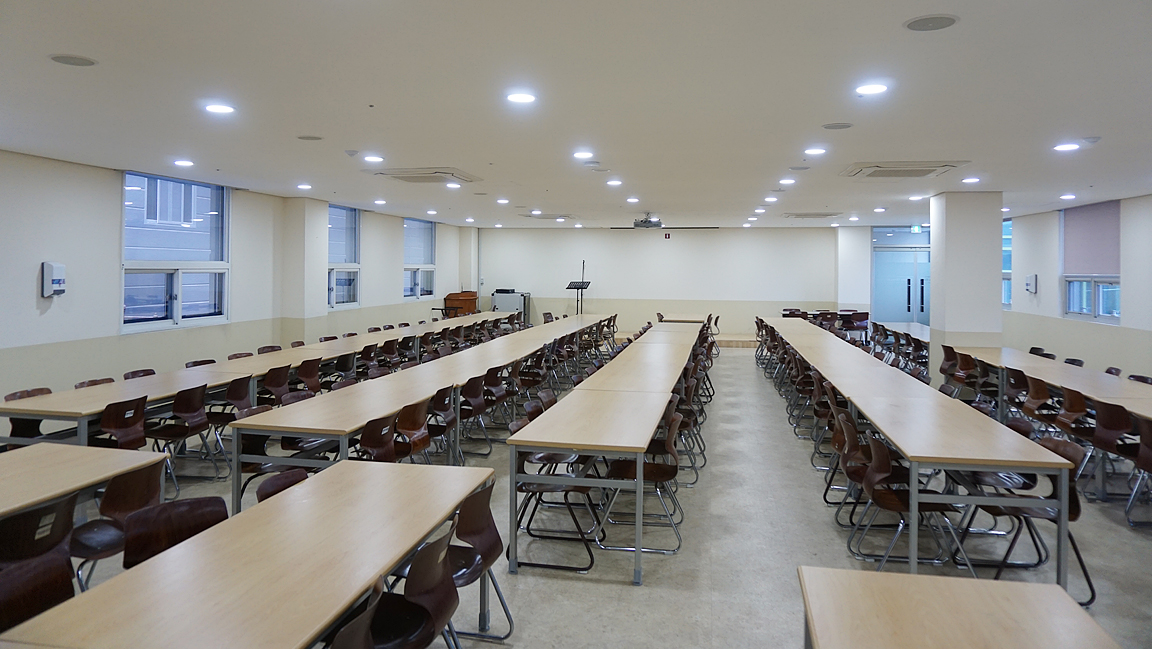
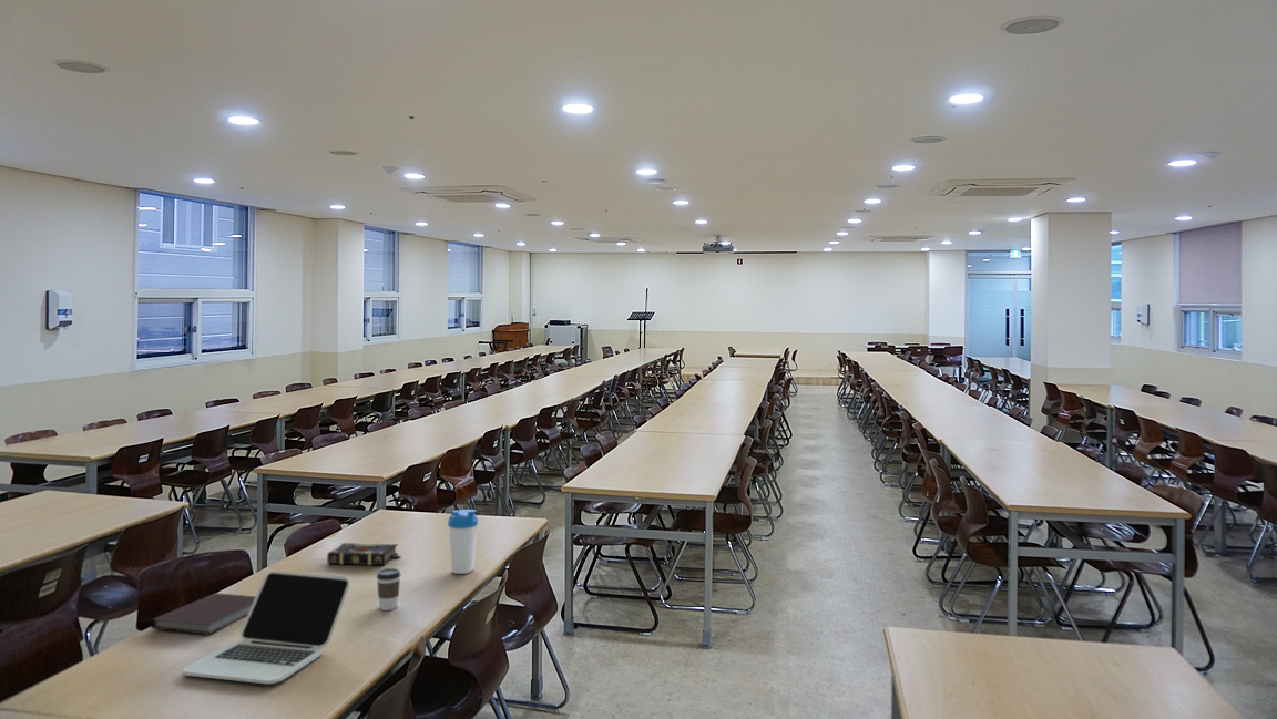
+ water bottle [447,509,479,575]
+ notebook [150,592,256,636]
+ laptop [182,571,351,685]
+ coffee cup [376,567,401,612]
+ book [326,542,402,566]
